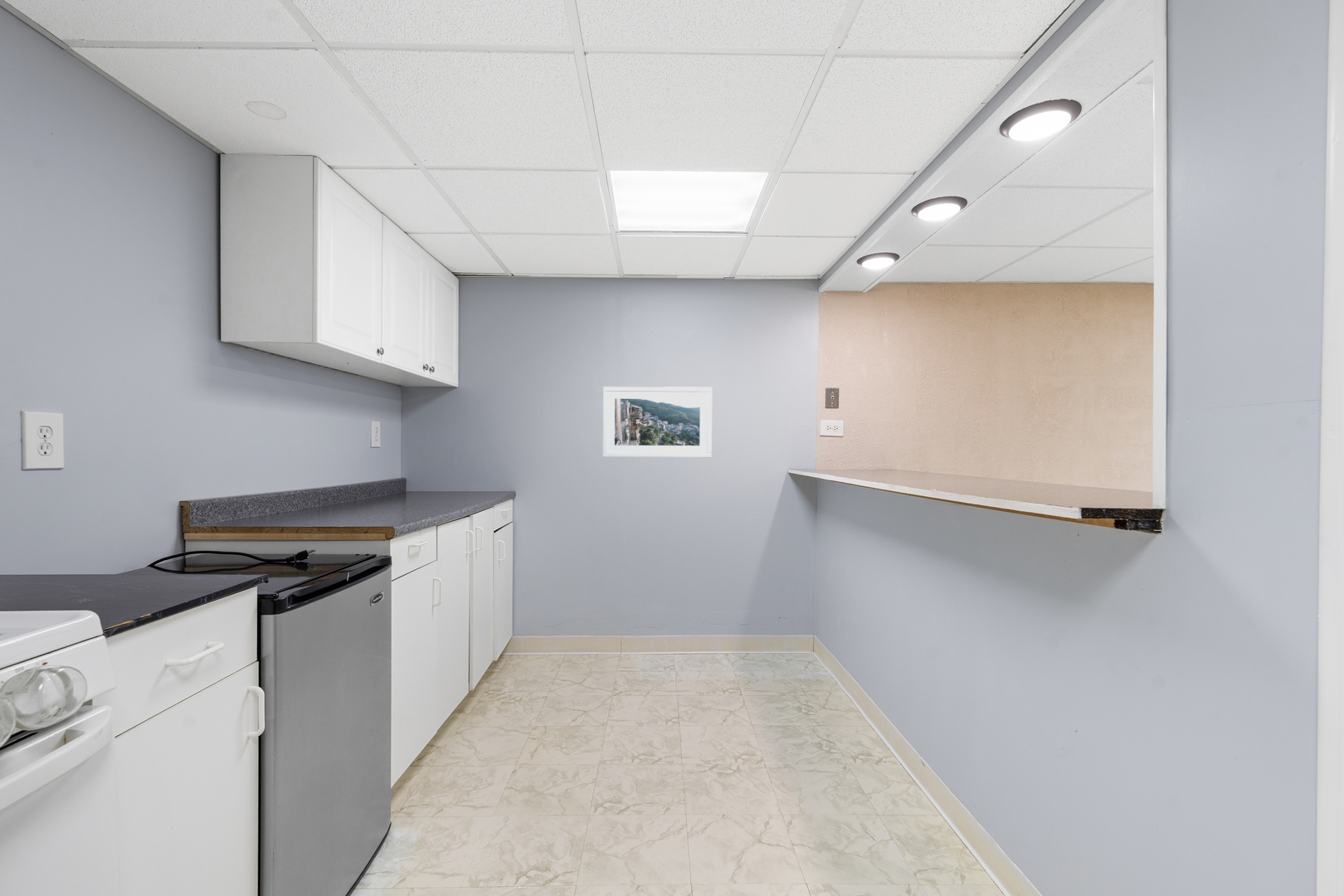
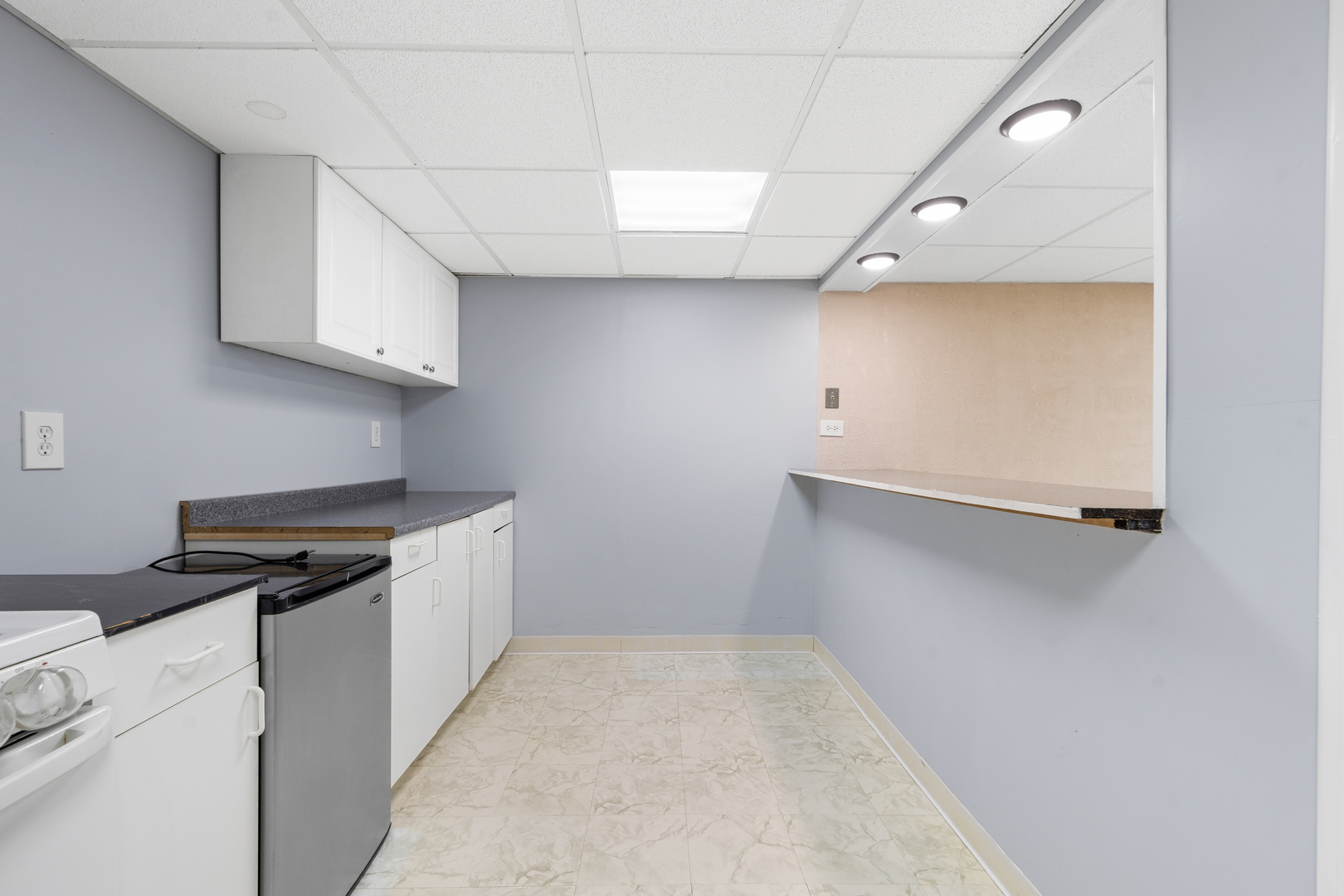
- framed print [601,386,713,459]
